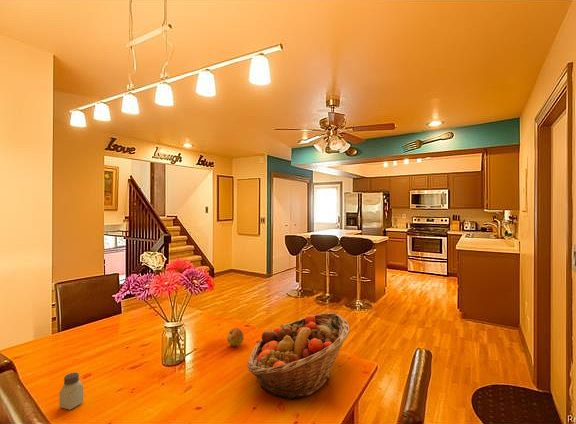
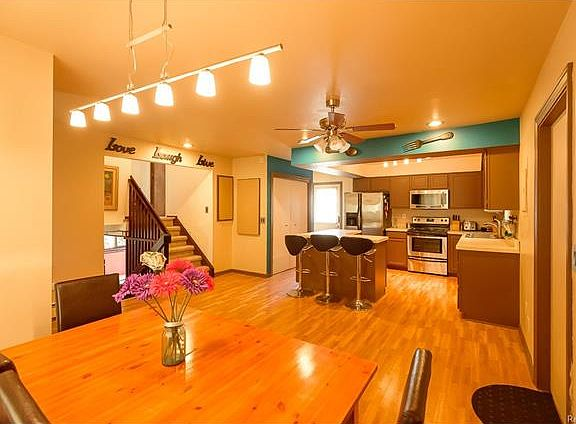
- apple [226,327,245,347]
- fruit basket [246,312,351,401]
- saltshaker [58,371,84,410]
